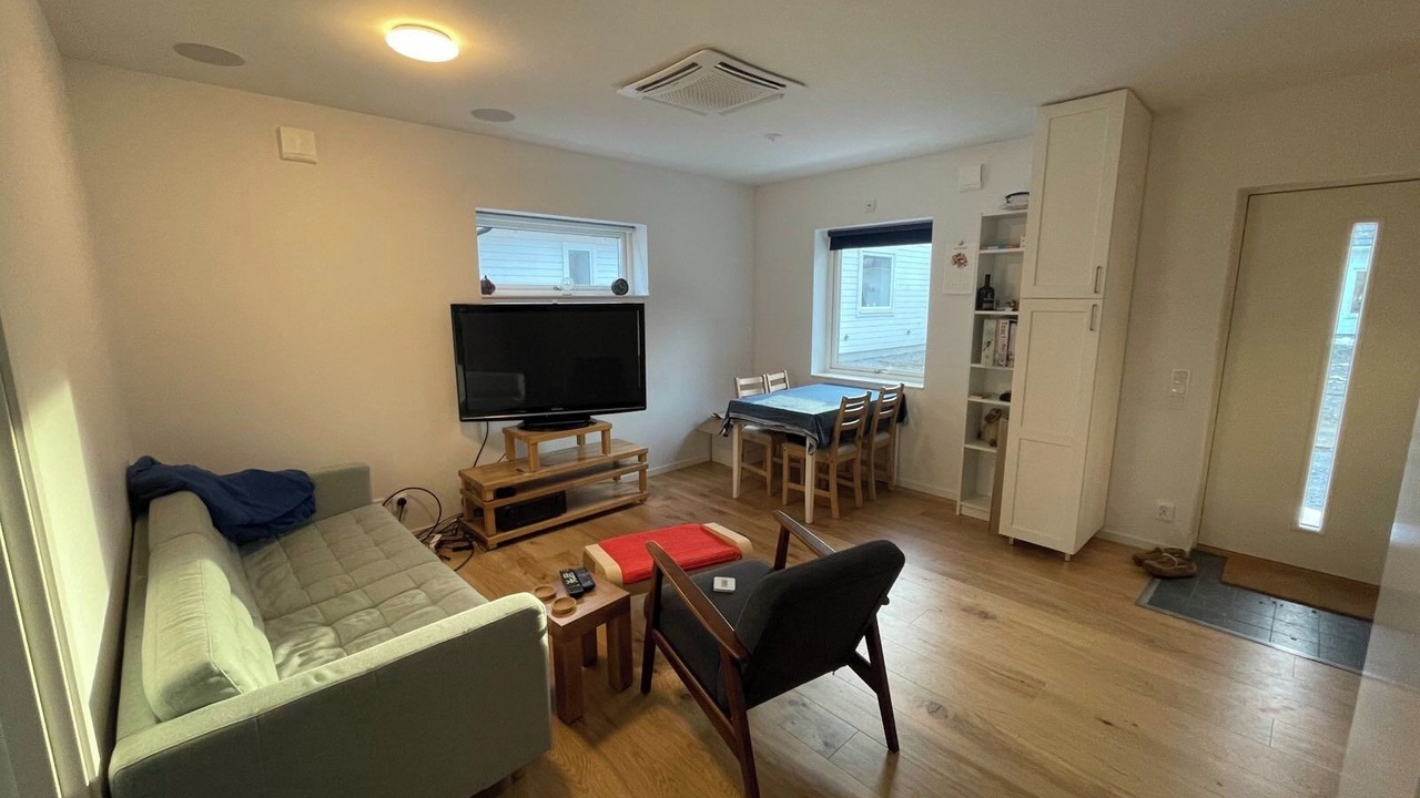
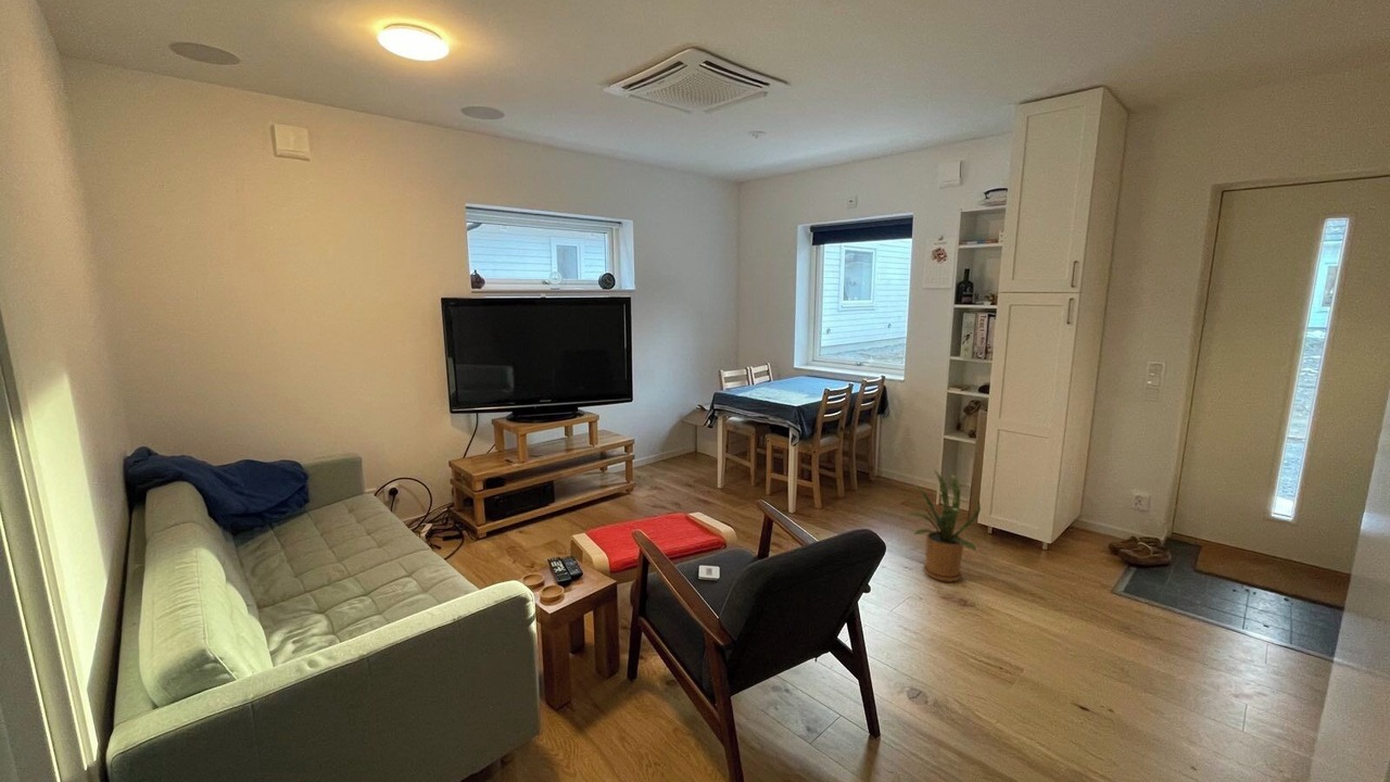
+ house plant [904,468,982,583]
